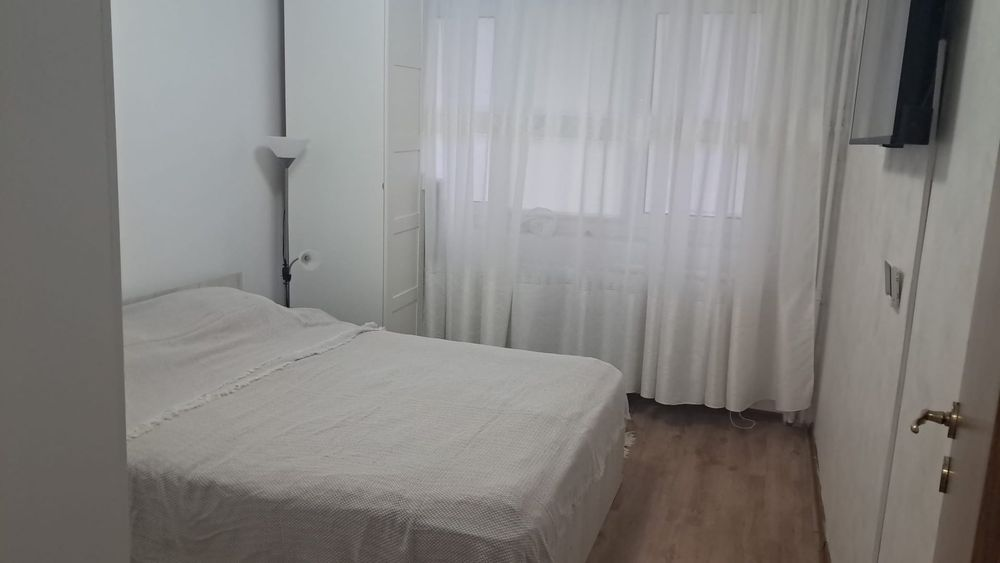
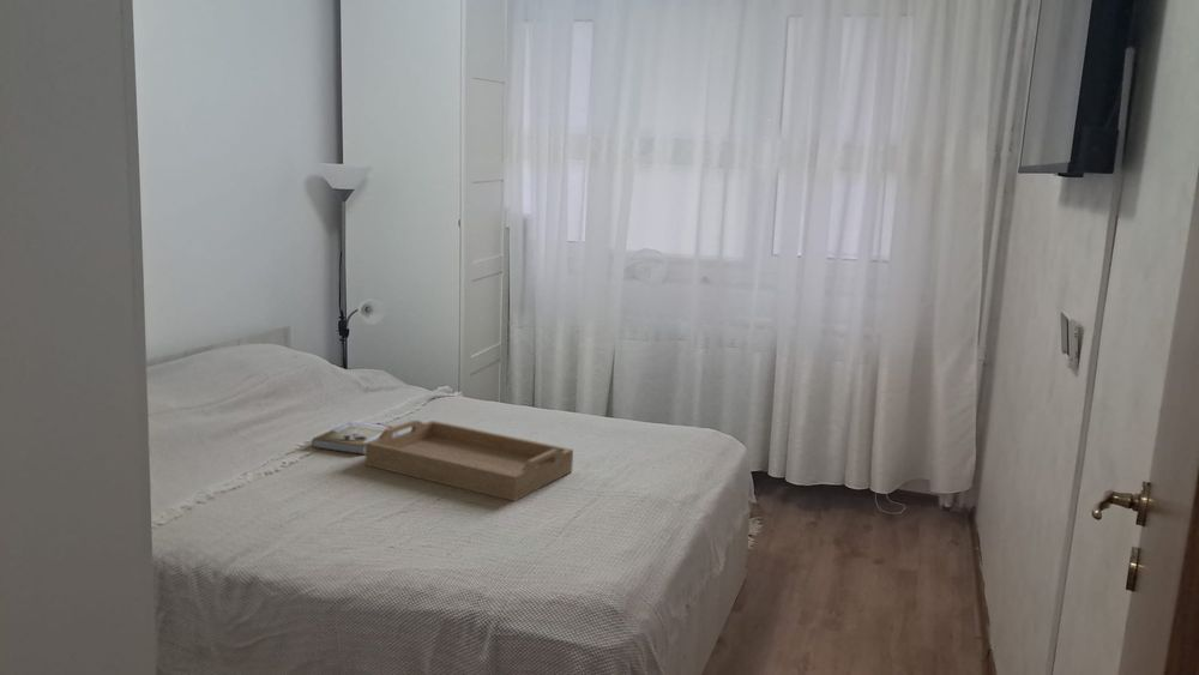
+ book [311,420,399,456]
+ serving tray [364,418,574,502]
